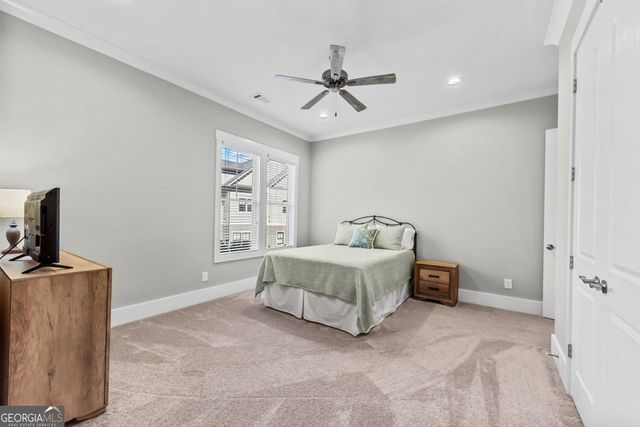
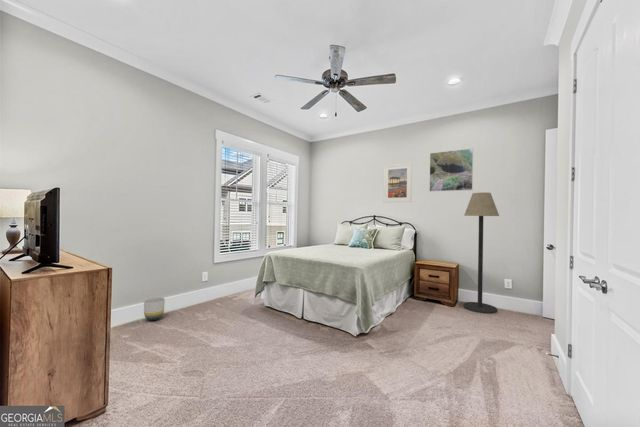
+ planter [143,296,166,321]
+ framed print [428,148,474,192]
+ floor lamp [462,192,500,315]
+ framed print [383,162,413,203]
